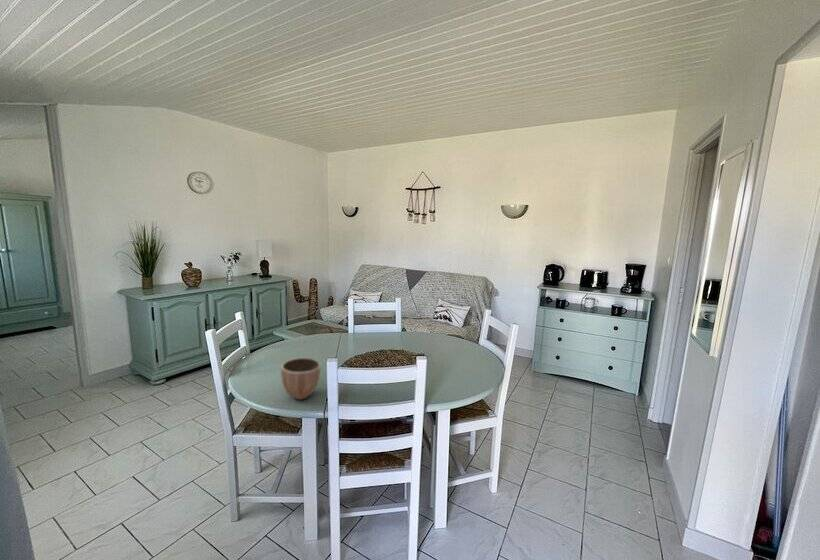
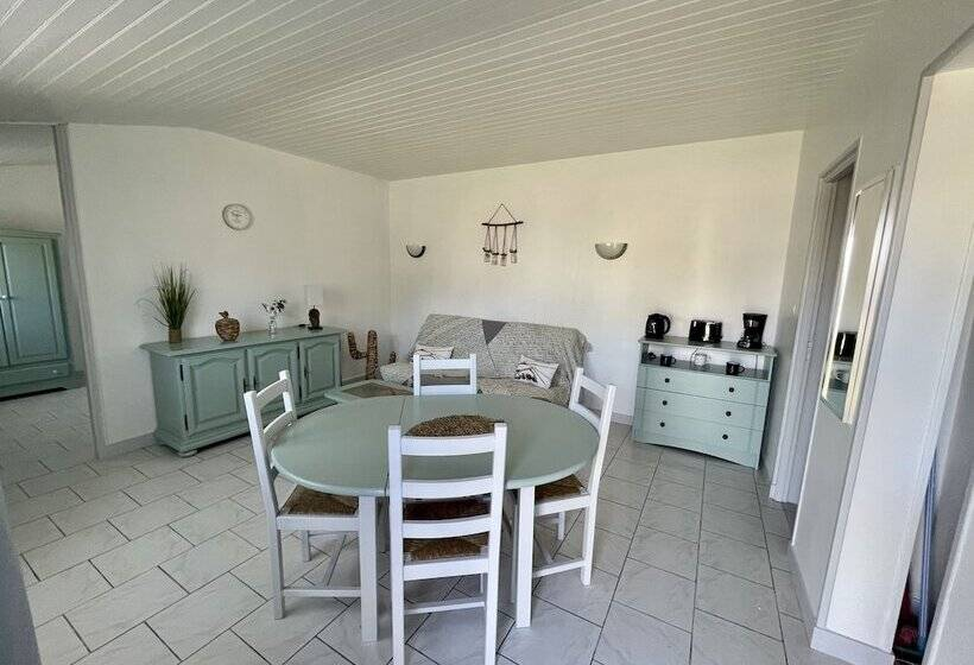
- decorative bowl [280,357,322,401]
